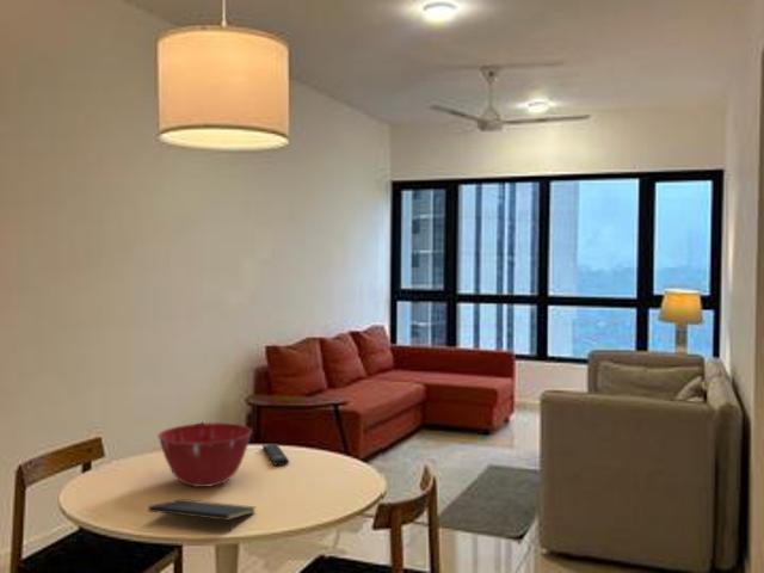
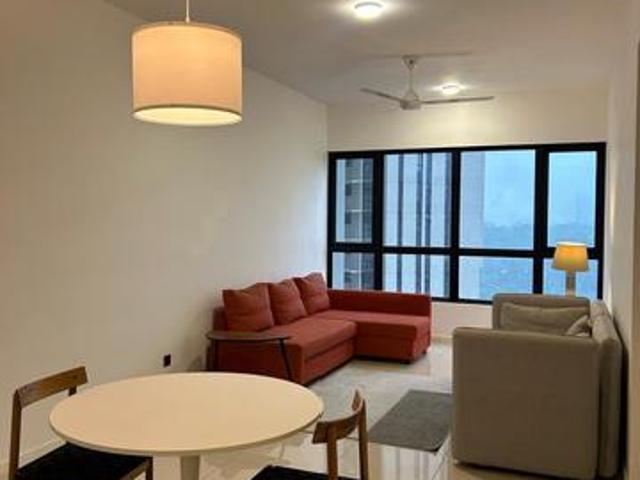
- notepad [147,498,257,532]
- remote control [261,443,290,467]
- mixing bowl [156,421,253,488]
